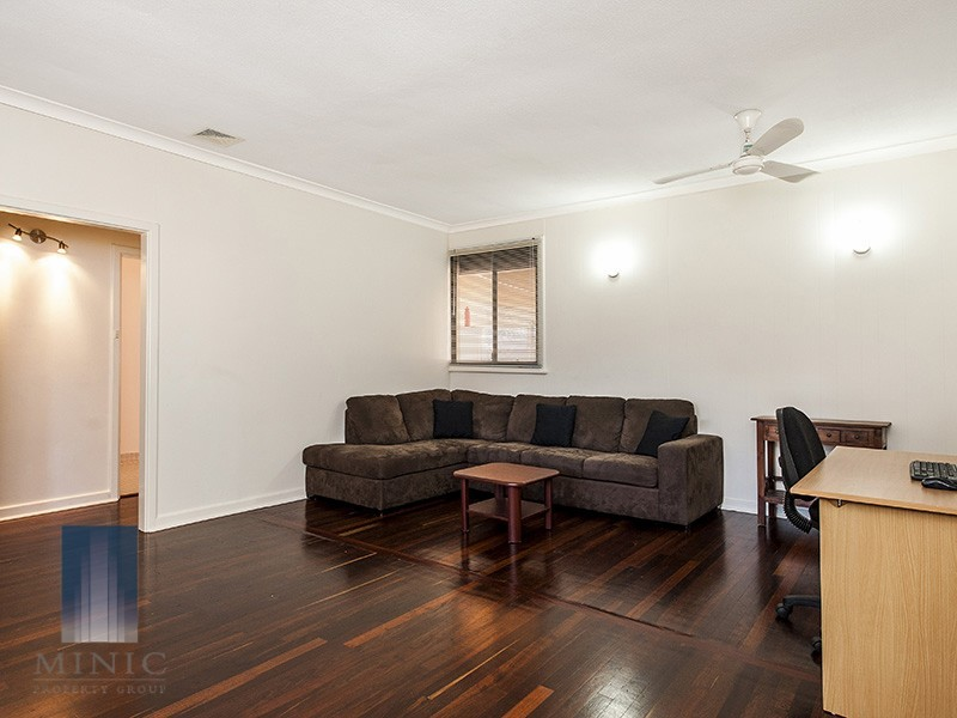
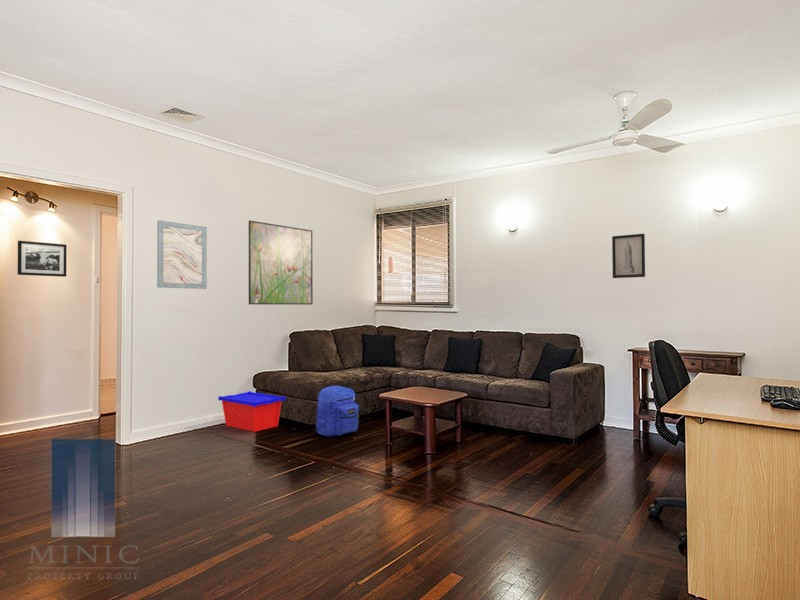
+ picture frame [17,240,68,278]
+ backpack [314,385,361,438]
+ wall art [156,219,208,290]
+ wall art [611,233,646,279]
+ storage bin [217,390,286,433]
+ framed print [248,219,314,306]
